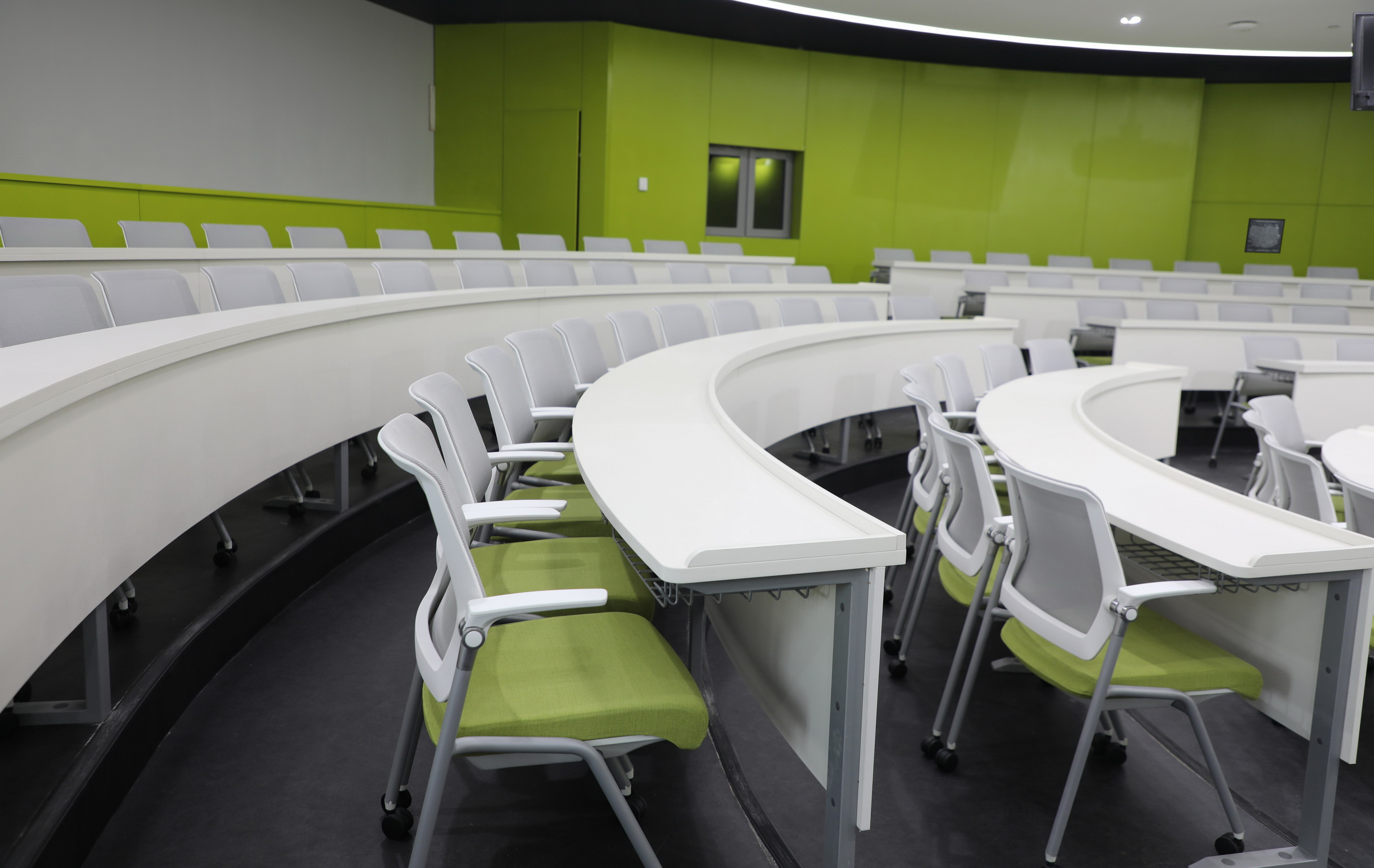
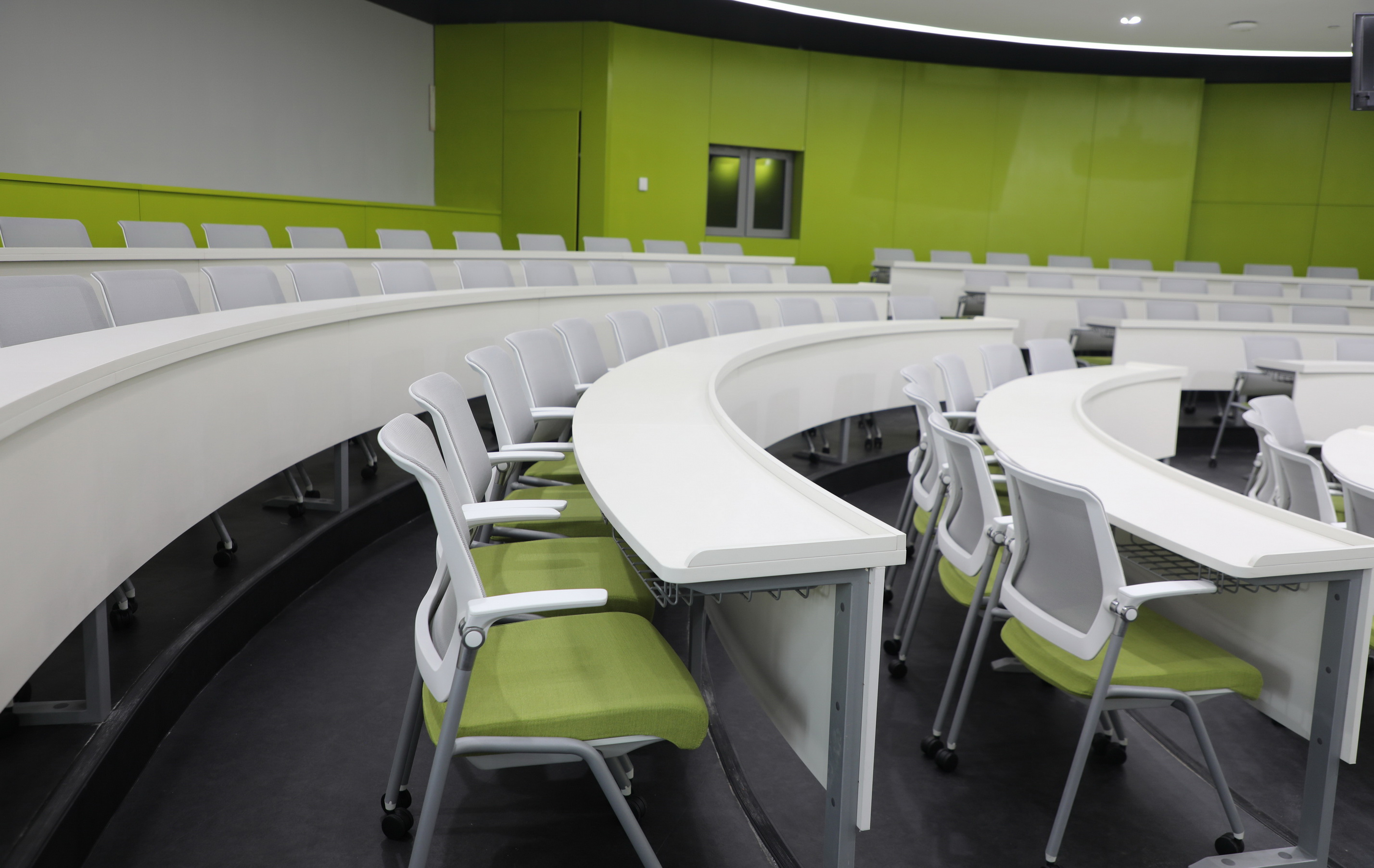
- wall art [1244,217,1286,254]
